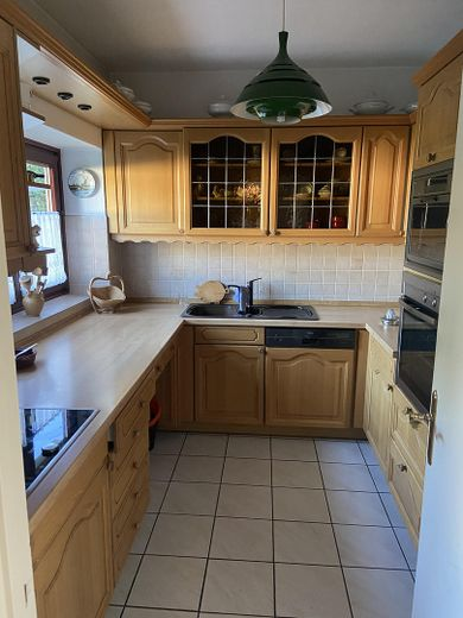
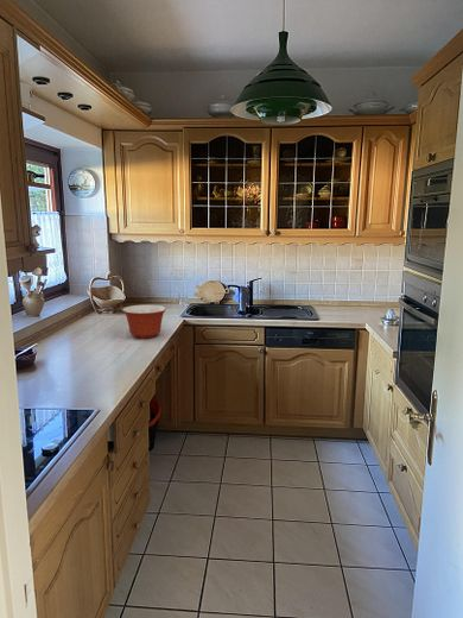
+ mixing bowl [121,304,167,340]
